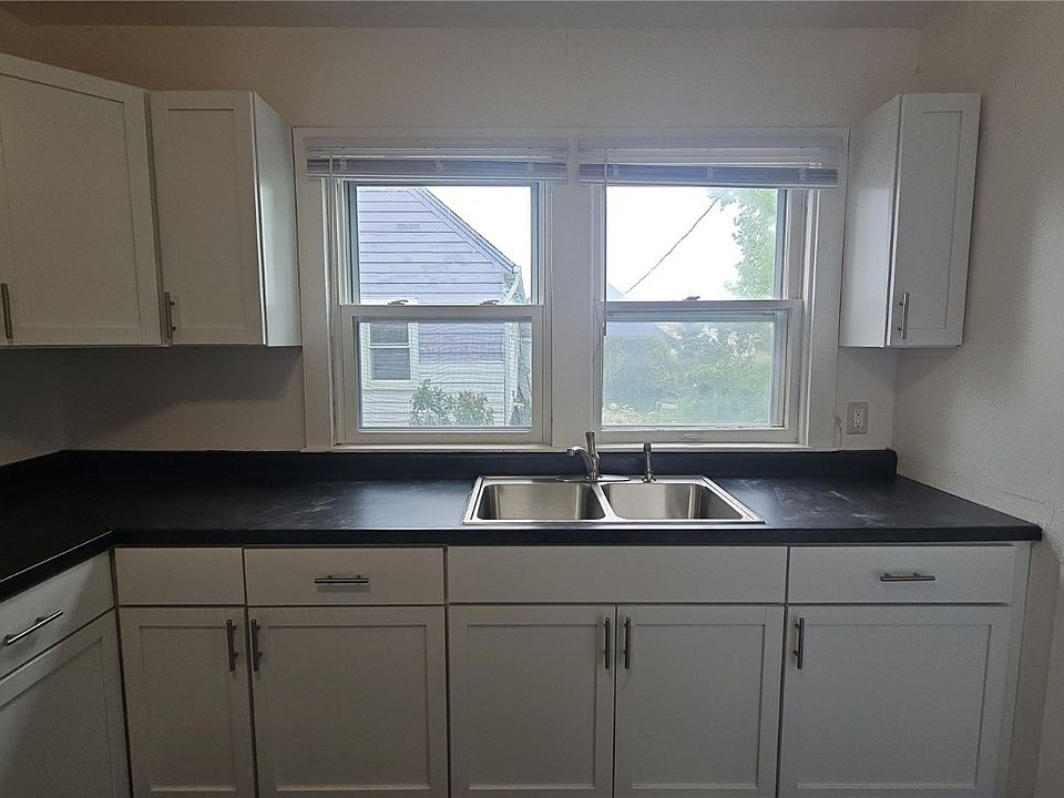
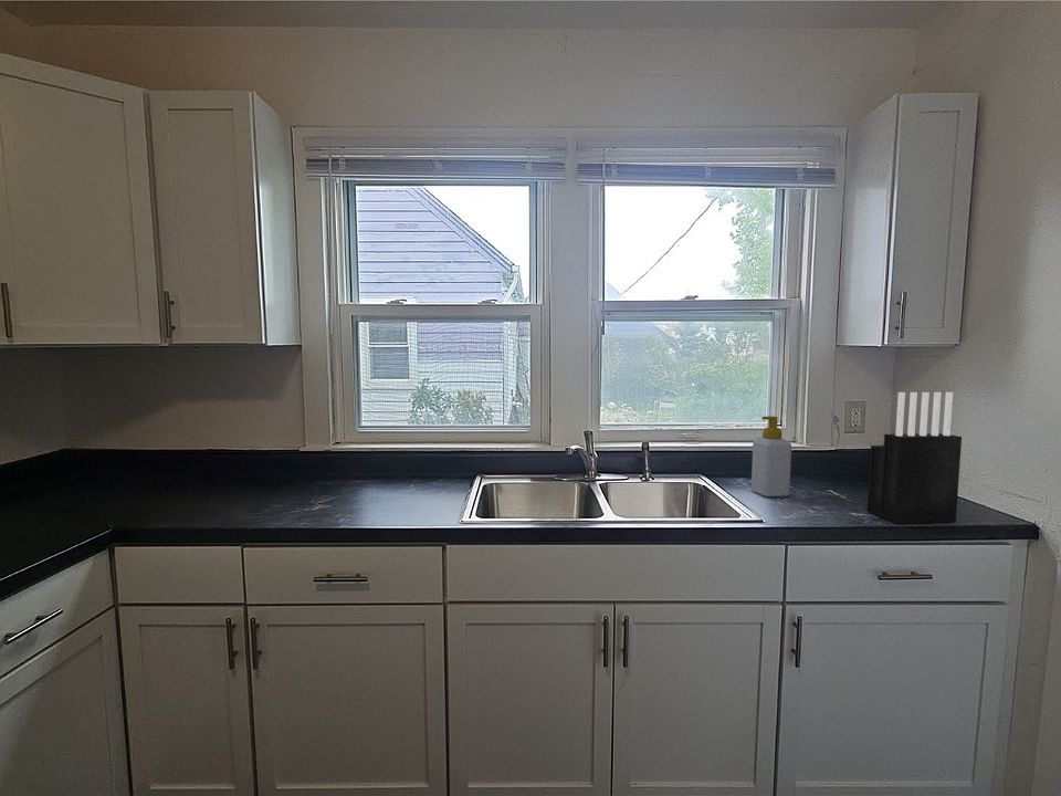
+ soap bottle [750,416,792,498]
+ knife block [866,391,963,524]
